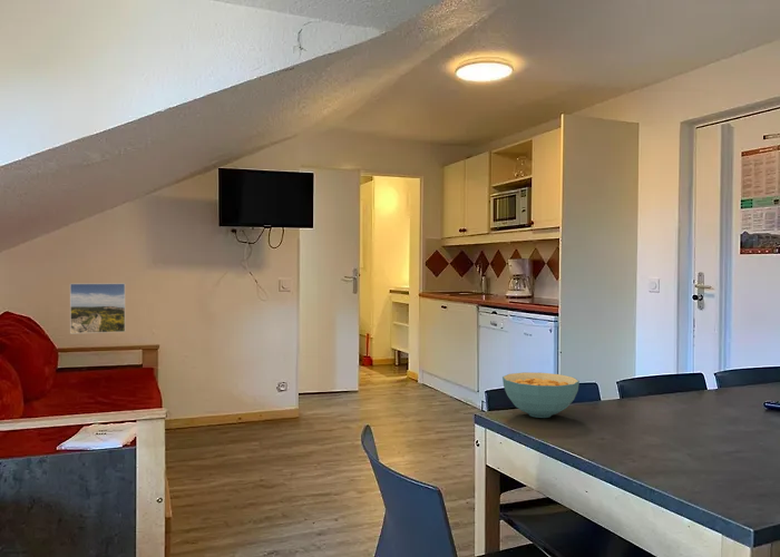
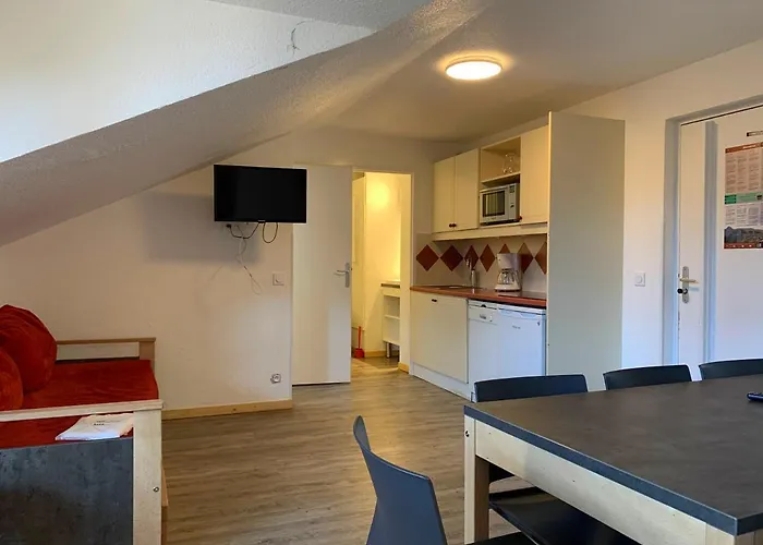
- cereal bowl [501,371,581,419]
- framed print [69,282,127,335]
